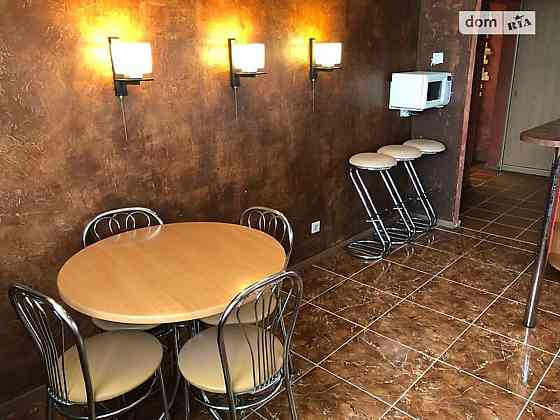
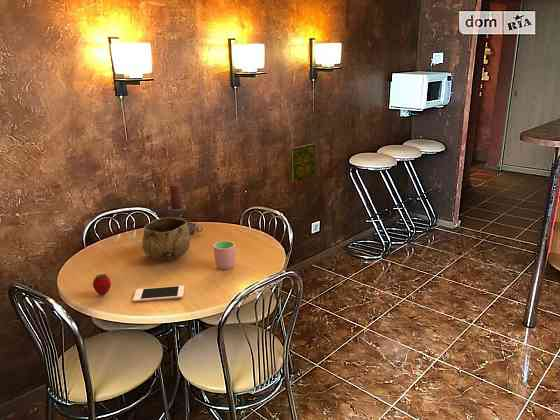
+ decorative tile [290,143,316,183]
+ decorative bowl [141,217,191,261]
+ fruit [92,273,112,296]
+ candle holder [167,184,204,234]
+ cell phone [132,285,185,303]
+ cup [213,240,236,271]
